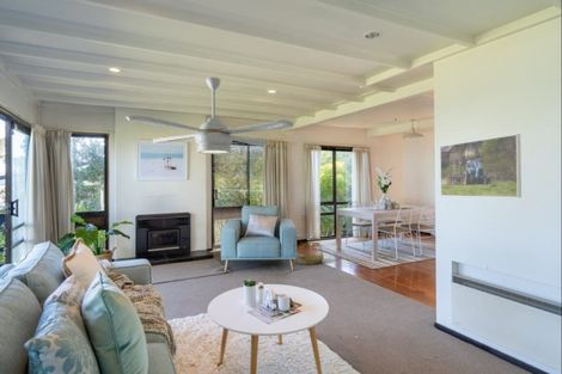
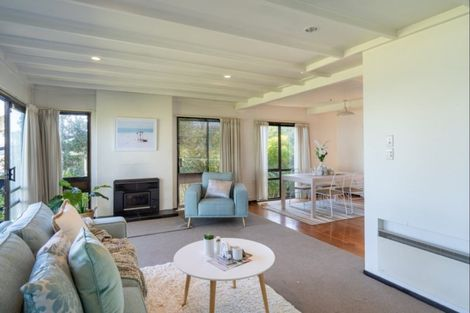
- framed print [439,133,523,198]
- basket [295,241,325,265]
- ceiling fan [124,76,295,155]
